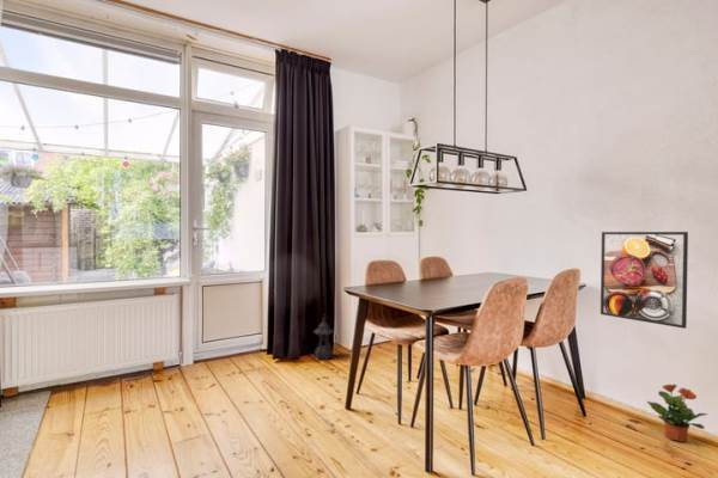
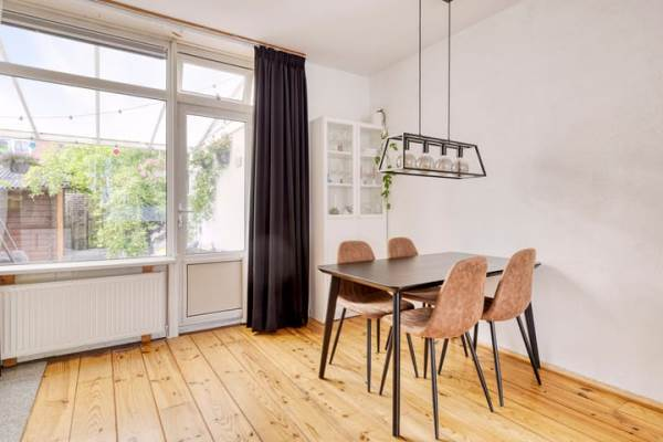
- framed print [600,231,689,330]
- potted plant [646,382,710,443]
- lantern [312,314,335,361]
